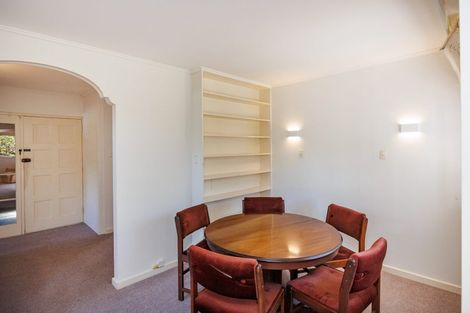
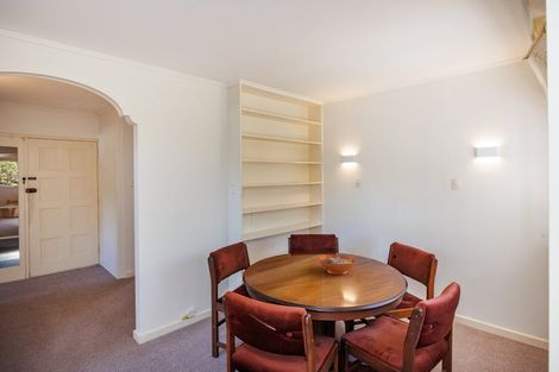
+ decorative bowl [318,254,357,276]
